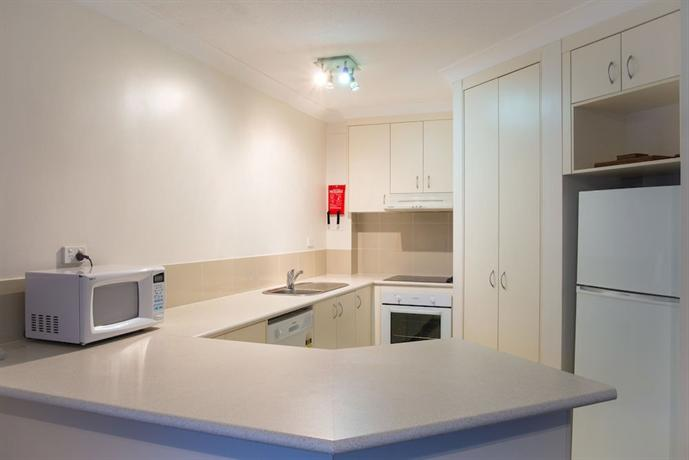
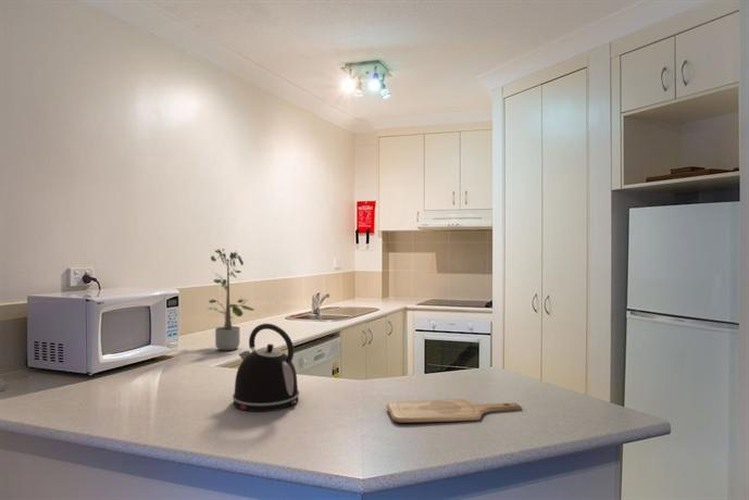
+ potted plant [208,248,255,351]
+ cutting board [385,398,523,424]
+ kettle [232,323,300,413]
